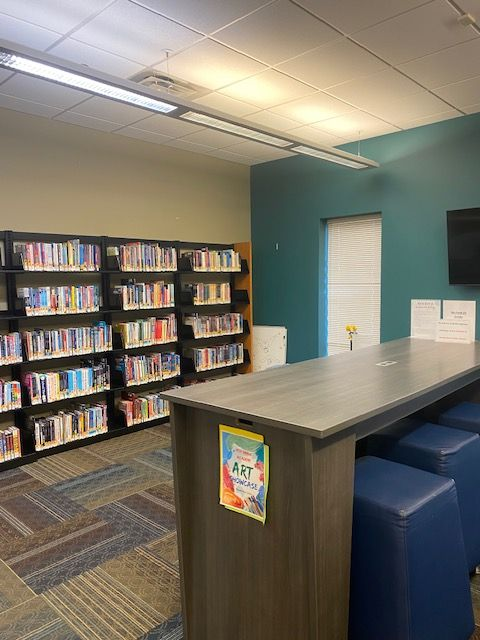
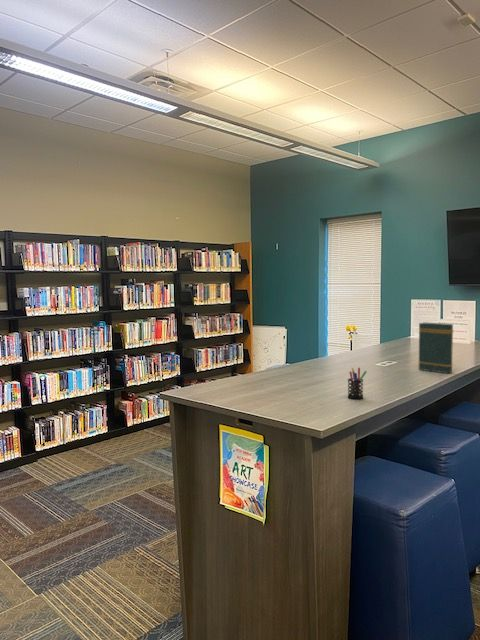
+ book [418,322,455,374]
+ pen holder [347,367,368,400]
